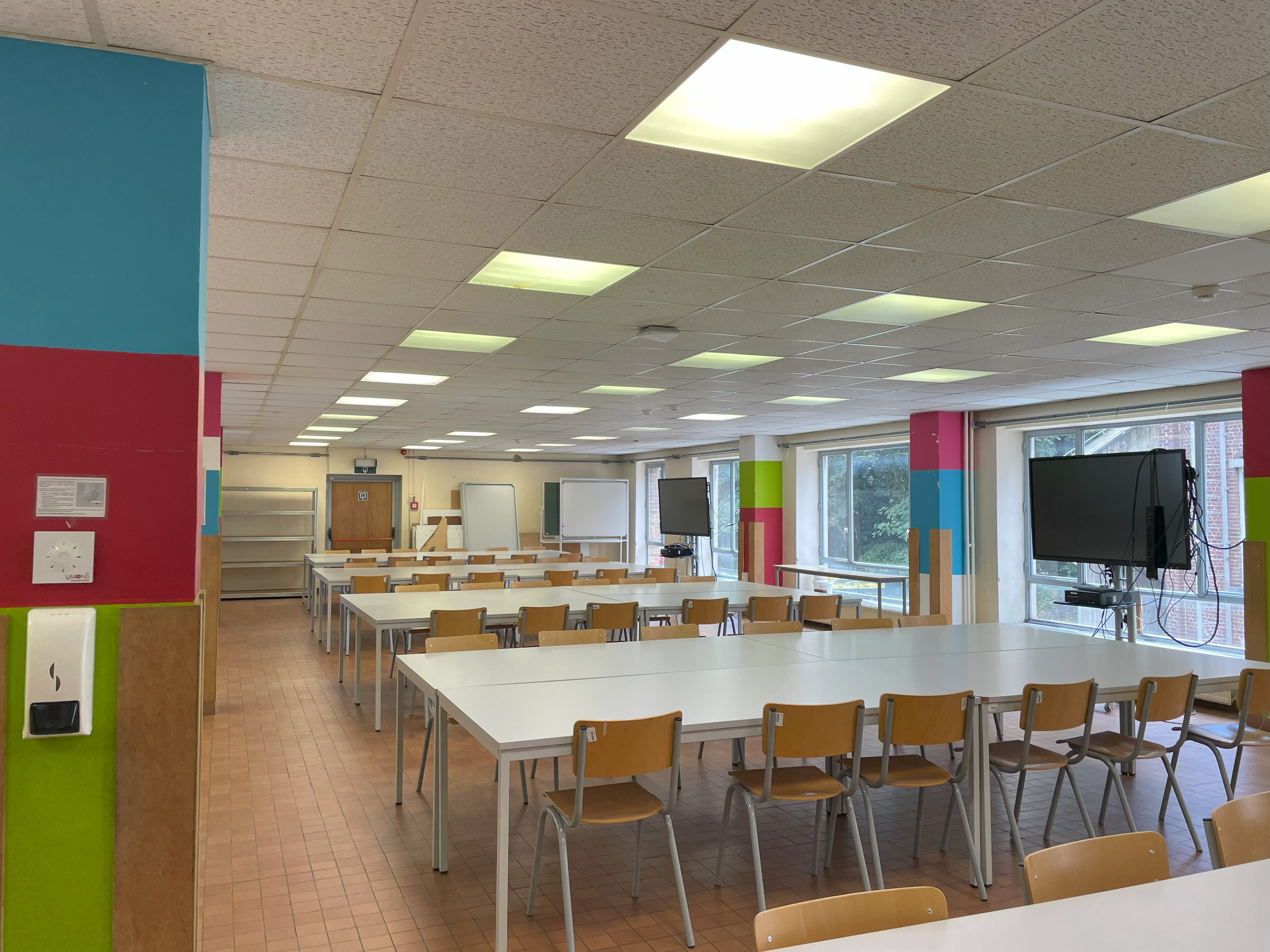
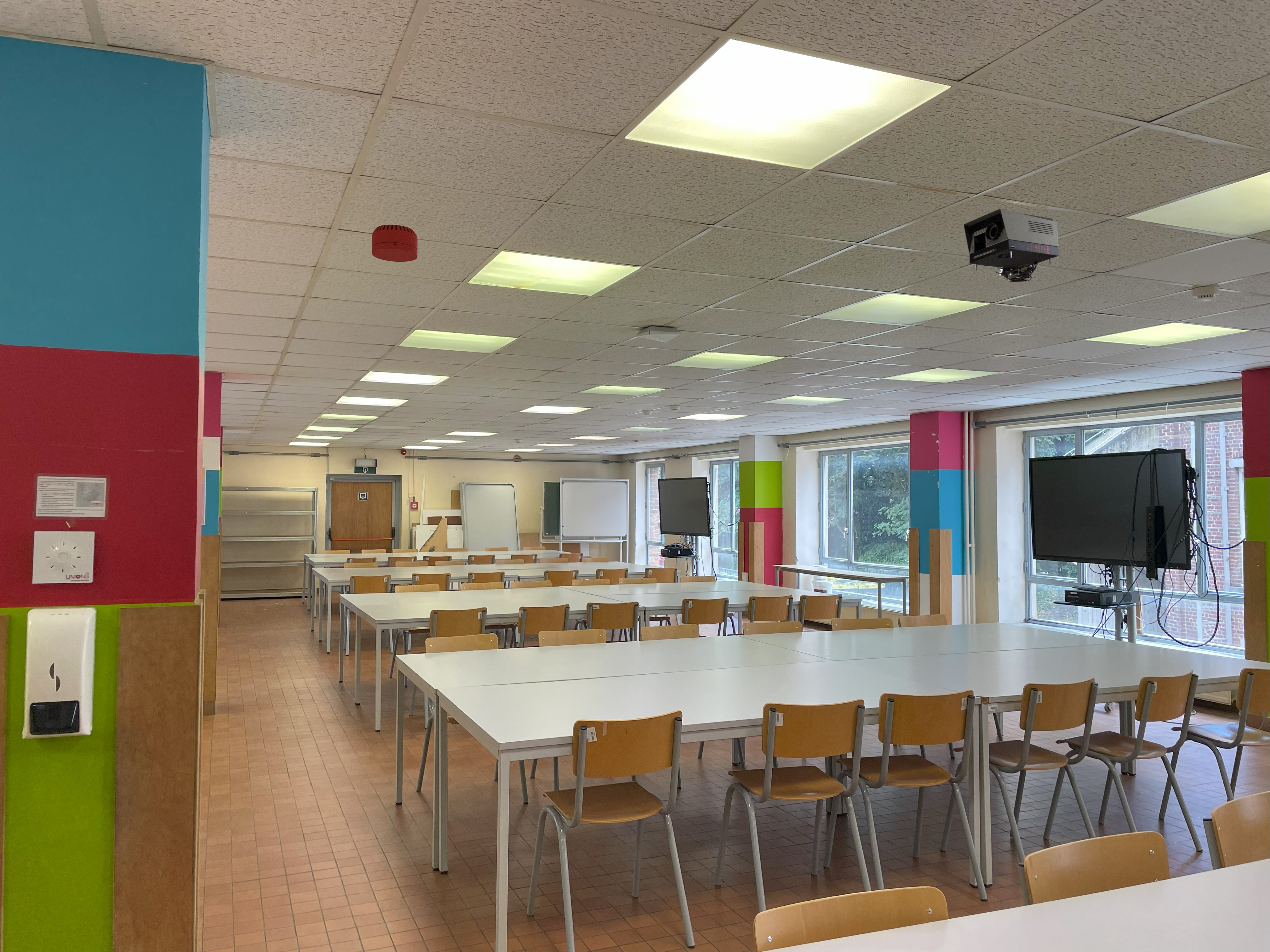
+ smoke detector [372,224,418,262]
+ projector [964,209,1059,282]
